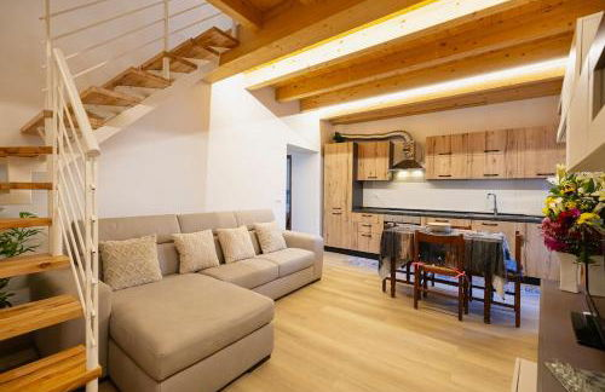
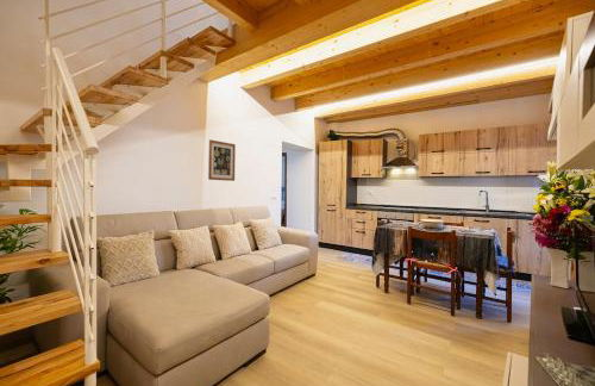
+ wall art [207,138,237,182]
